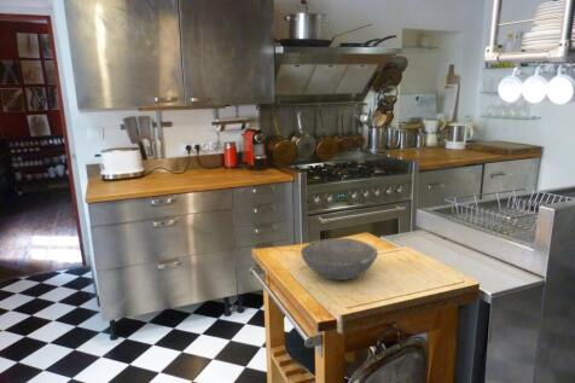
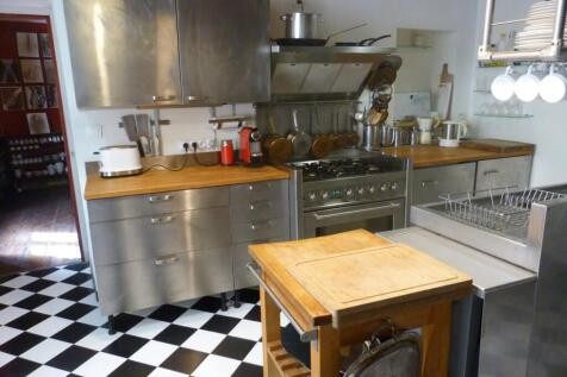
- bowl [300,237,379,282]
